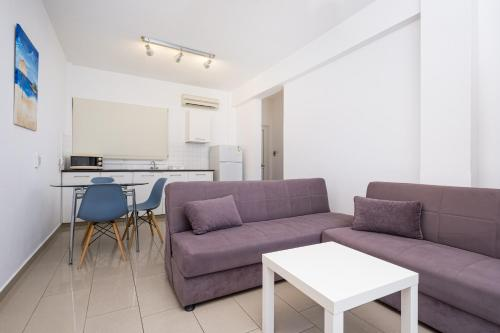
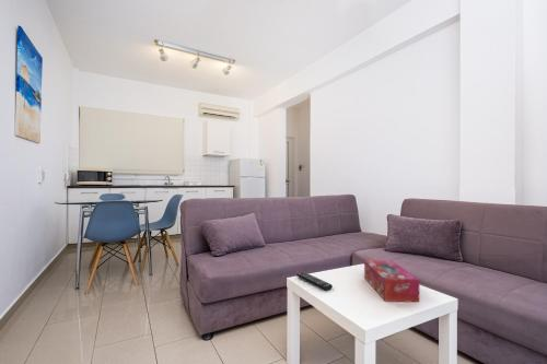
+ remote control [295,271,334,292]
+ tissue box [363,259,420,303]
